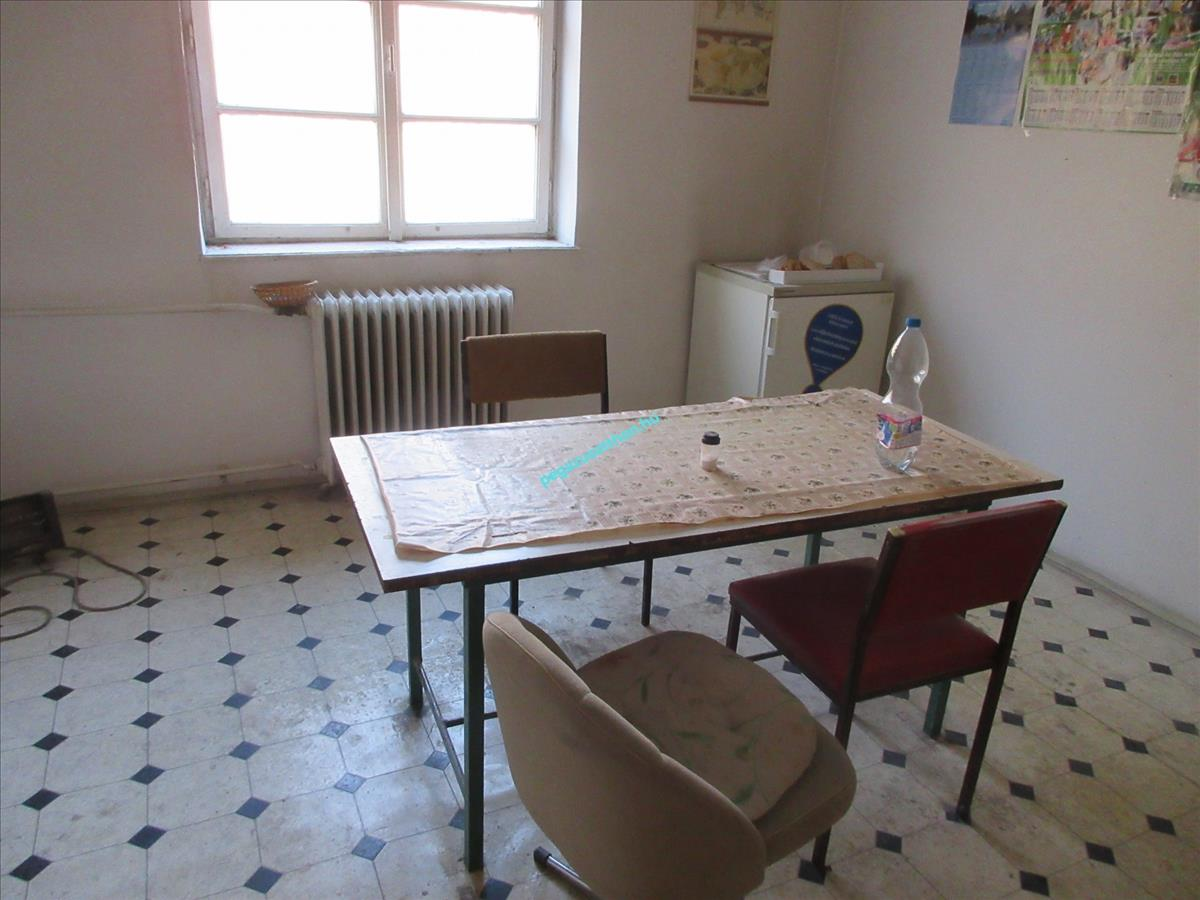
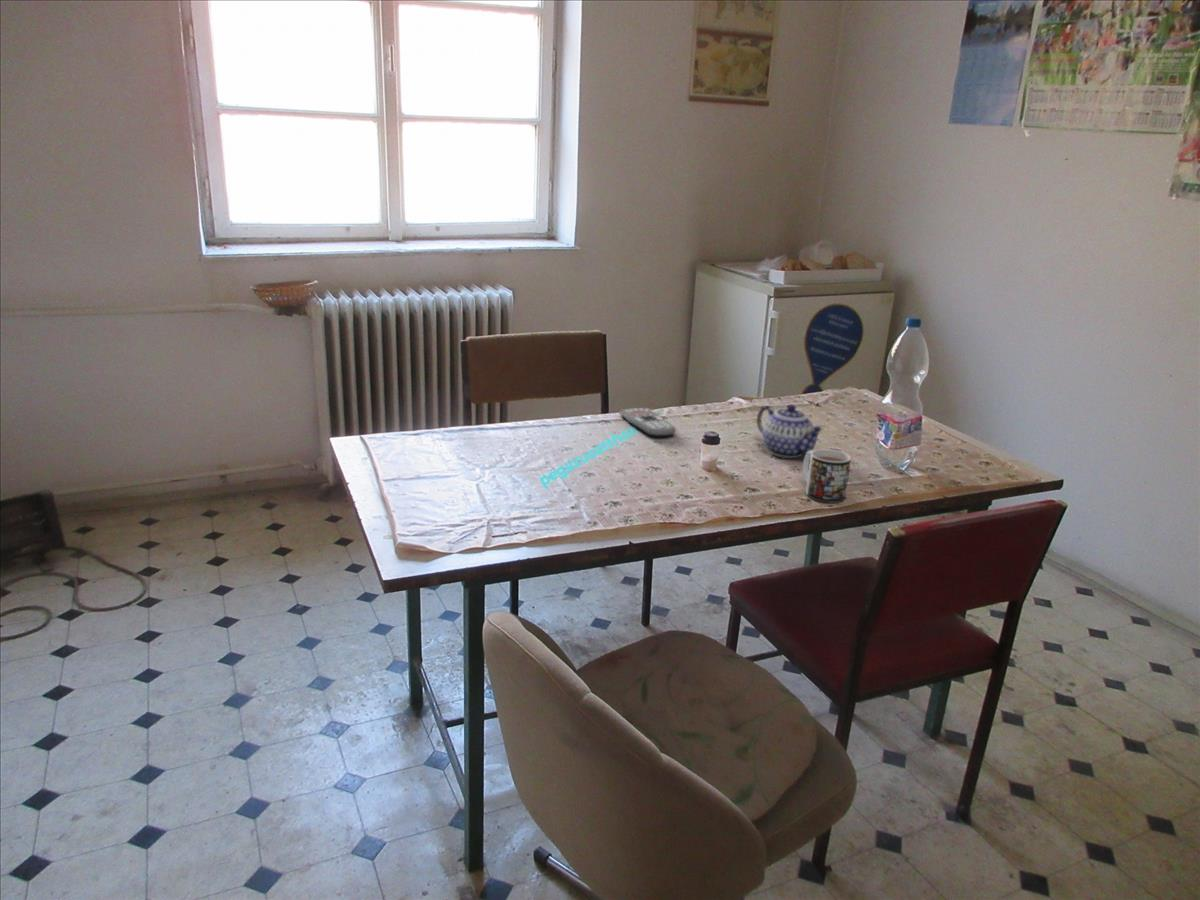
+ remote control [619,407,676,438]
+ teapot [756,404,825,459]
+ mug [802,448,852,503]
